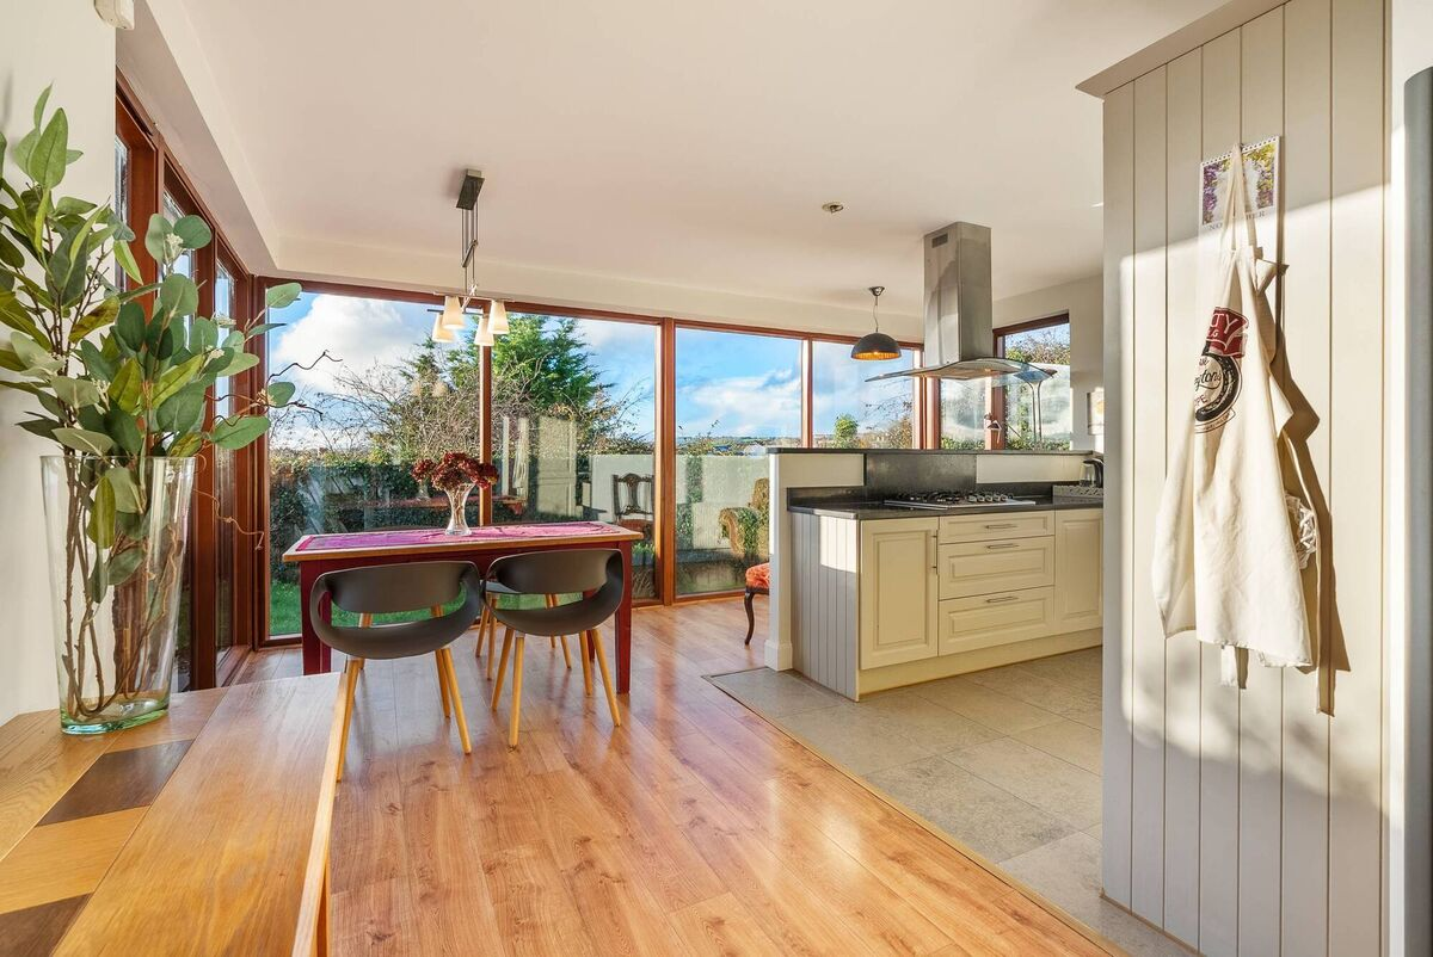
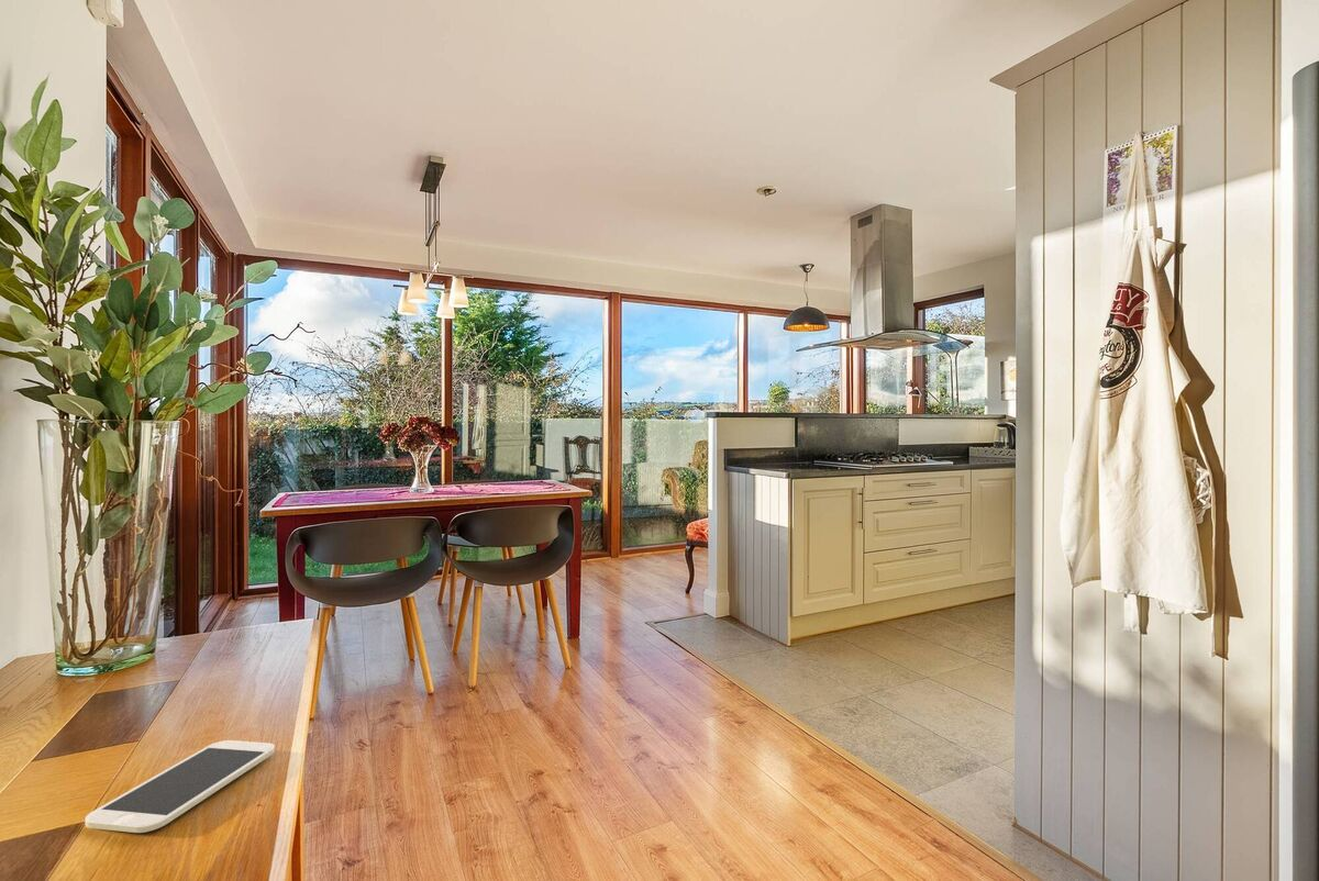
+ smartphone [84,739,276,834]
